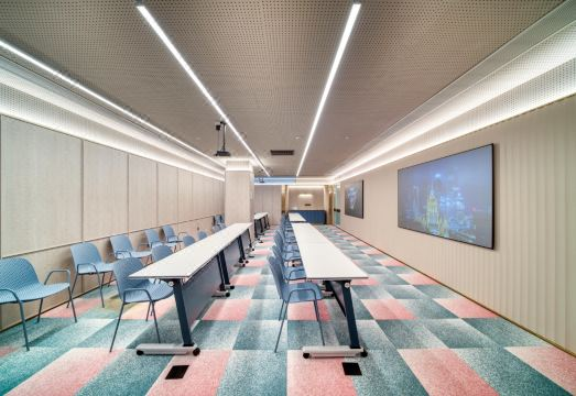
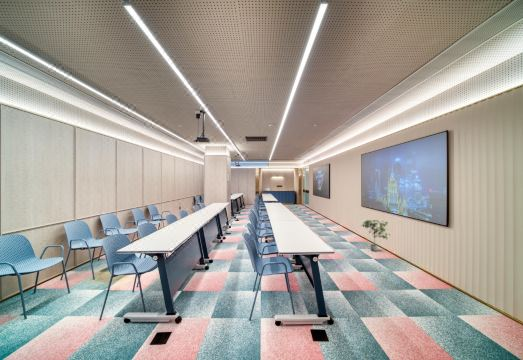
+ potted plant [360,219,391,253]
